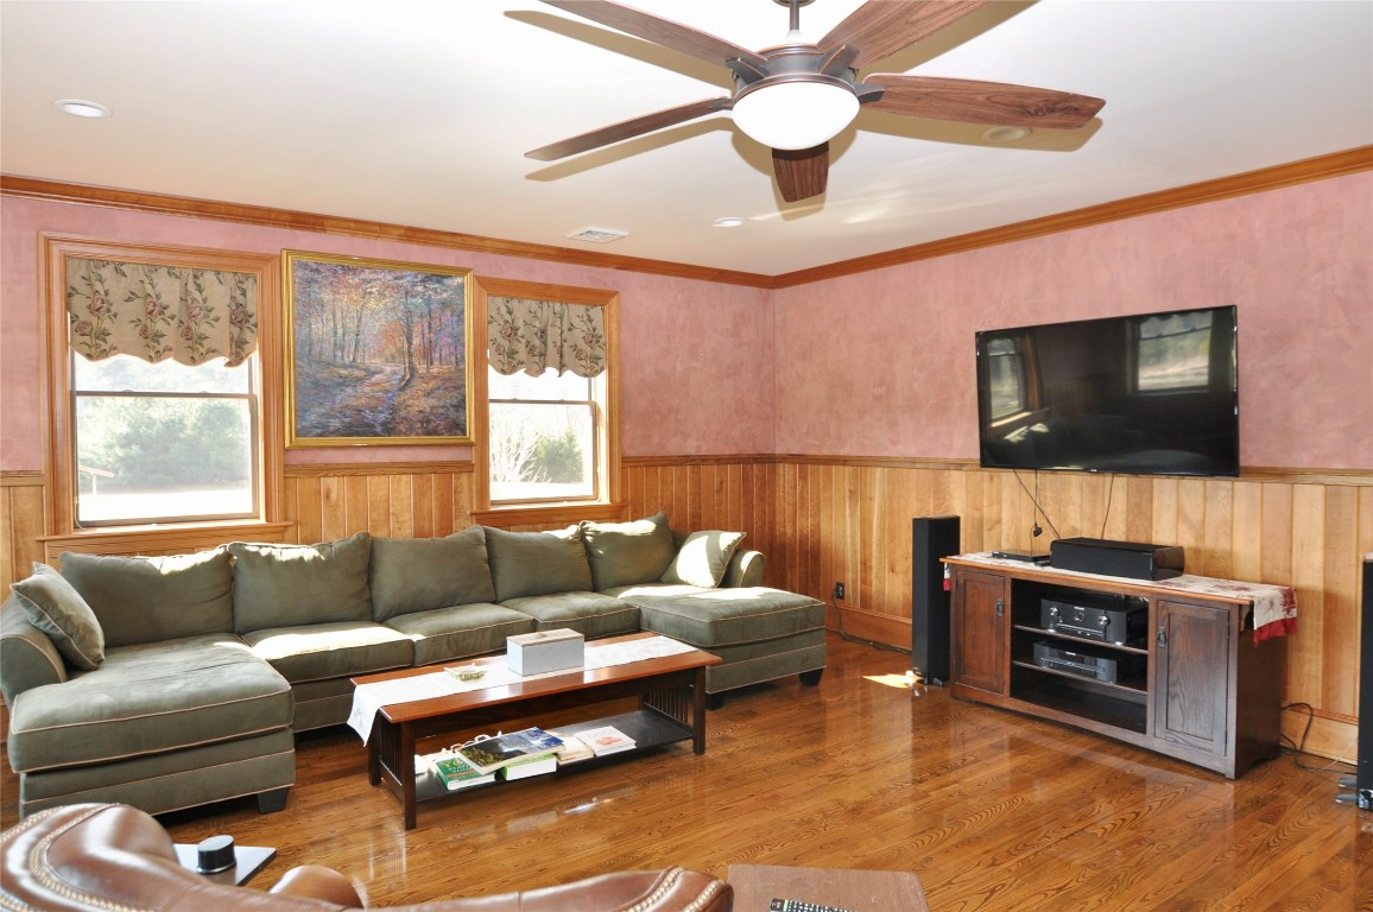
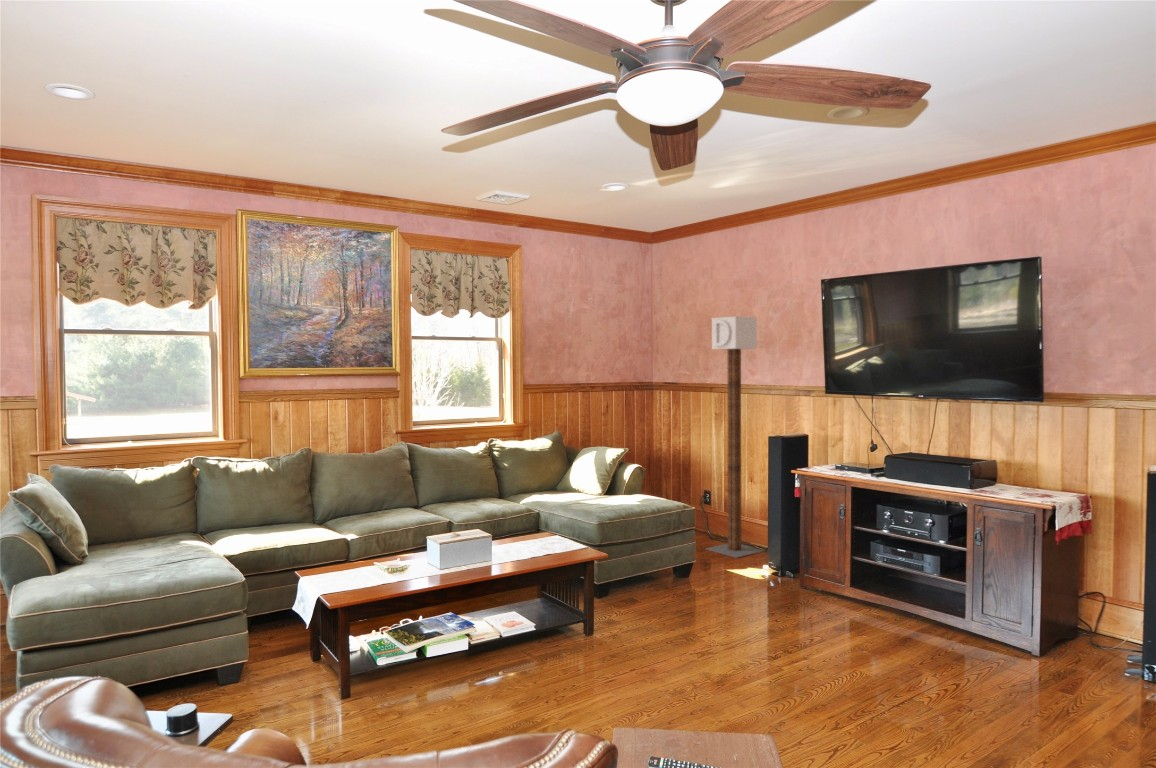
+ speaker [704,315,766,559]
